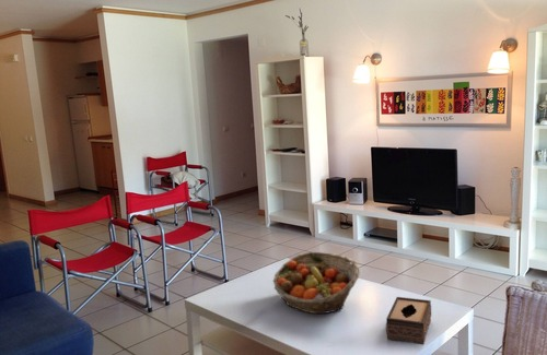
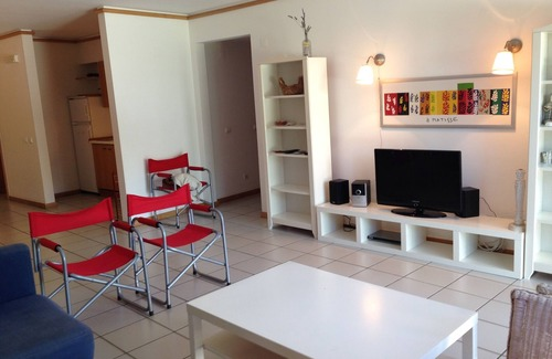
- fruit basket [272,251,361,315]
- tissue box [385,296,432,345]
